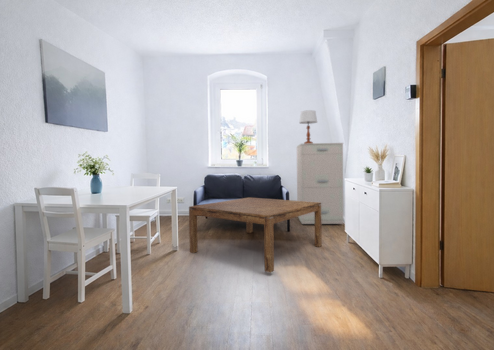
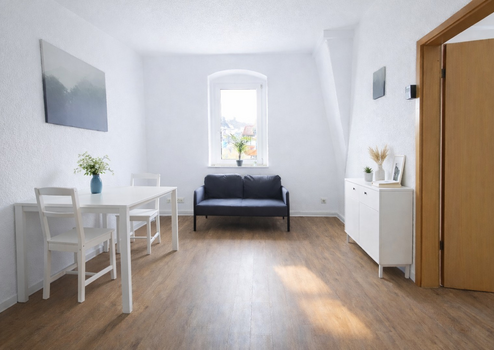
- coffee table [188,197,323,273]
- table lamp [298,109,318,144]
- filing cabinet [296,142,344,225]
